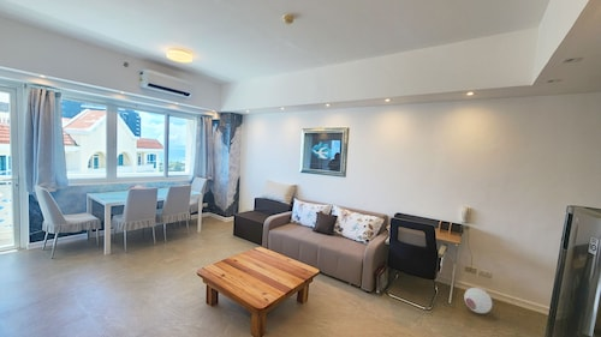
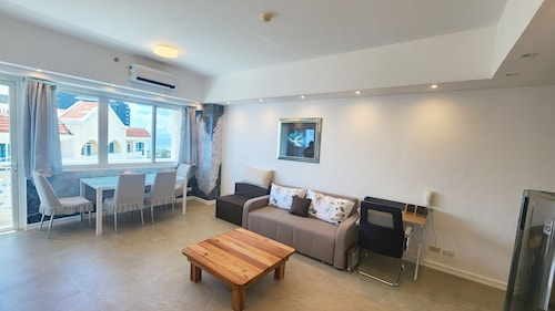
- ball [463,287,493,314]
